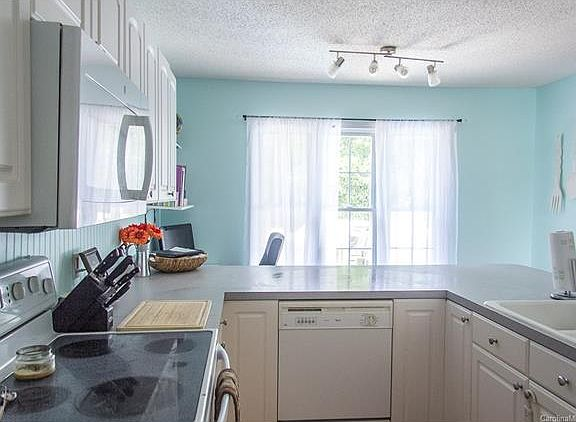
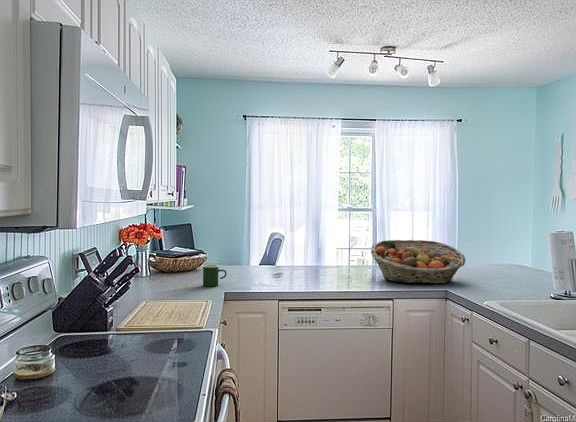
+ fruit basket [370,239,467,285]
+ mug [202,264,228,287]
